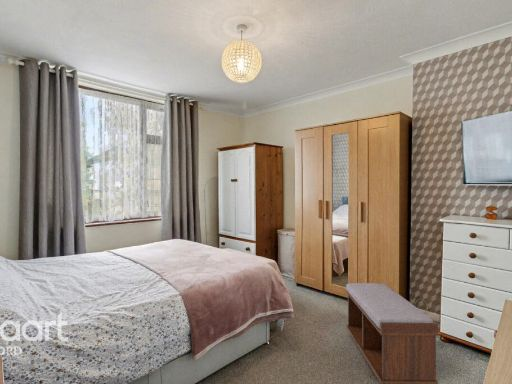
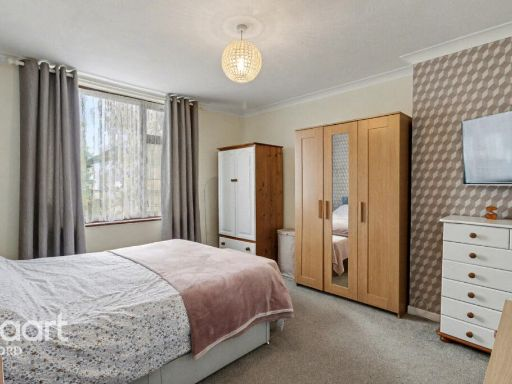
- bench [345,282,439,384]
